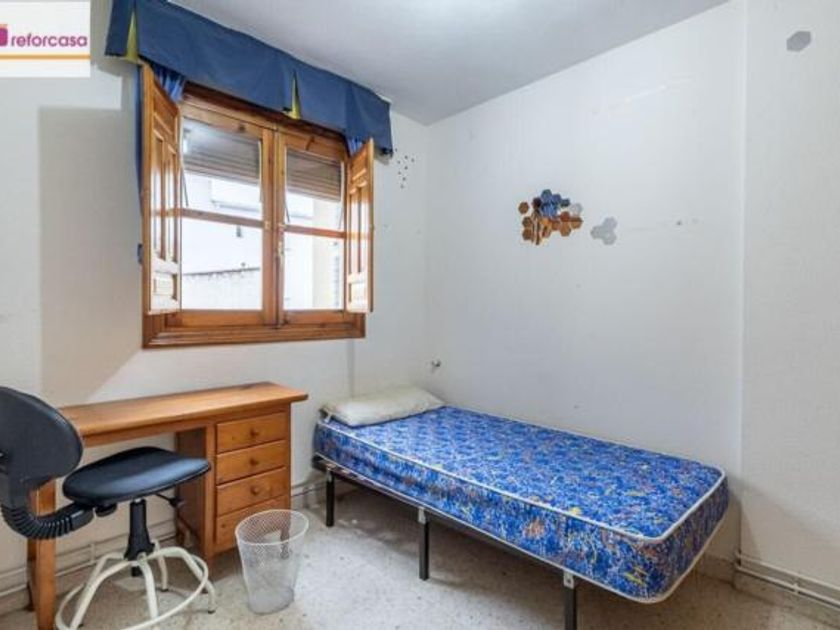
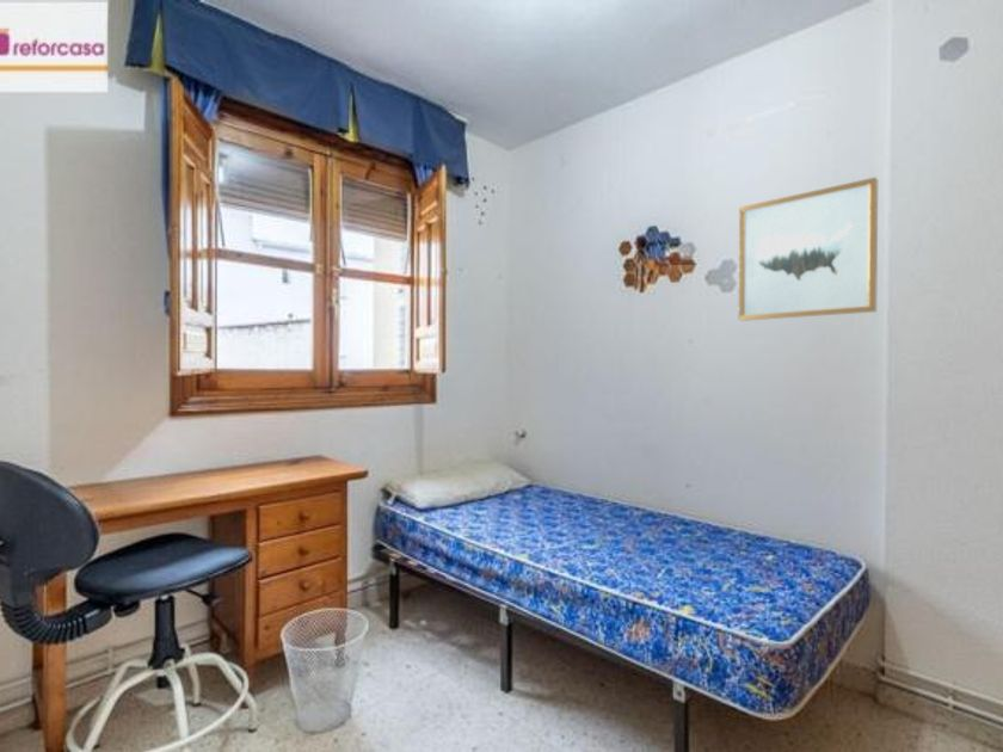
+ wall art [738,177,879,322]
